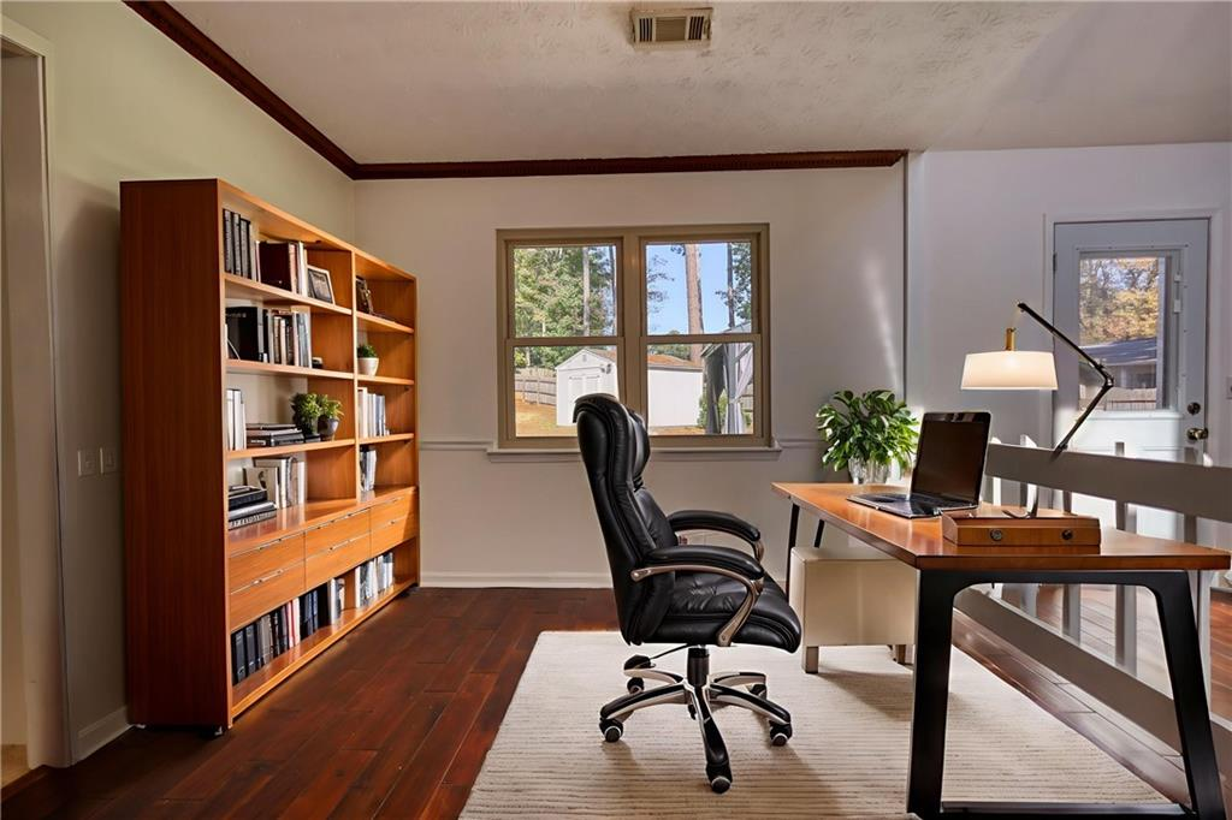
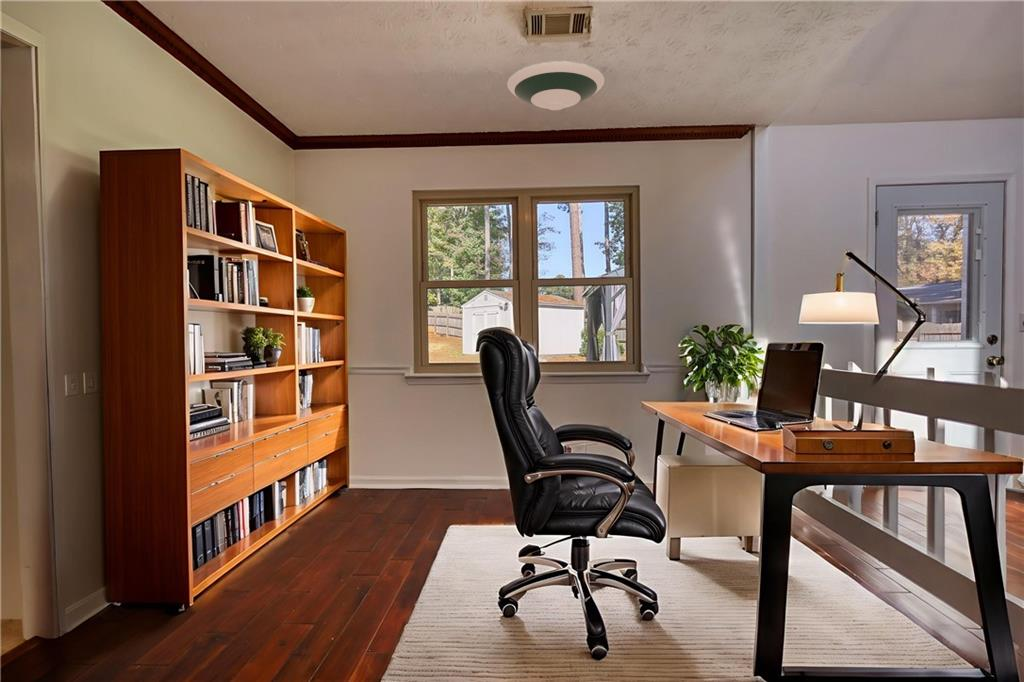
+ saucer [506,60,606,111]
